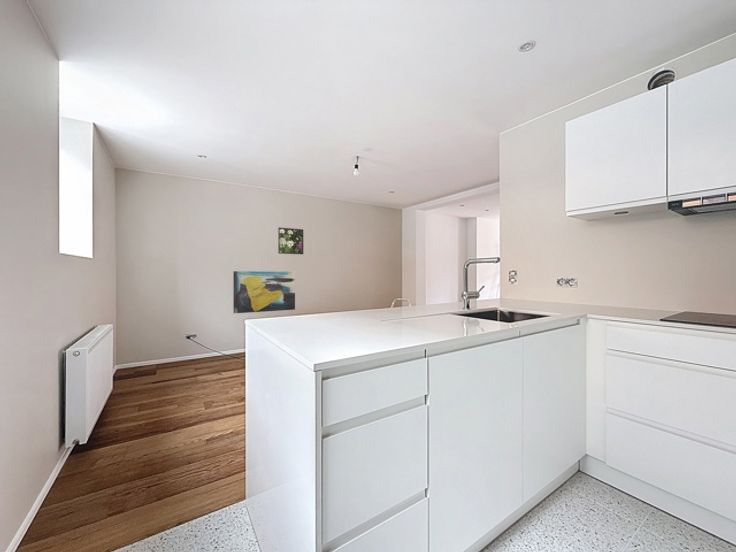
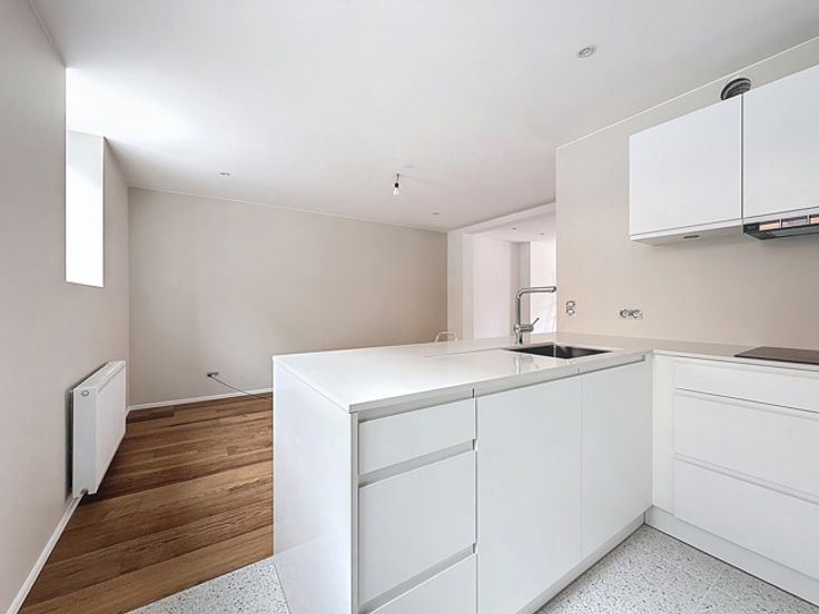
- wall art [232,270,296,314]
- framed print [277,226,304,255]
